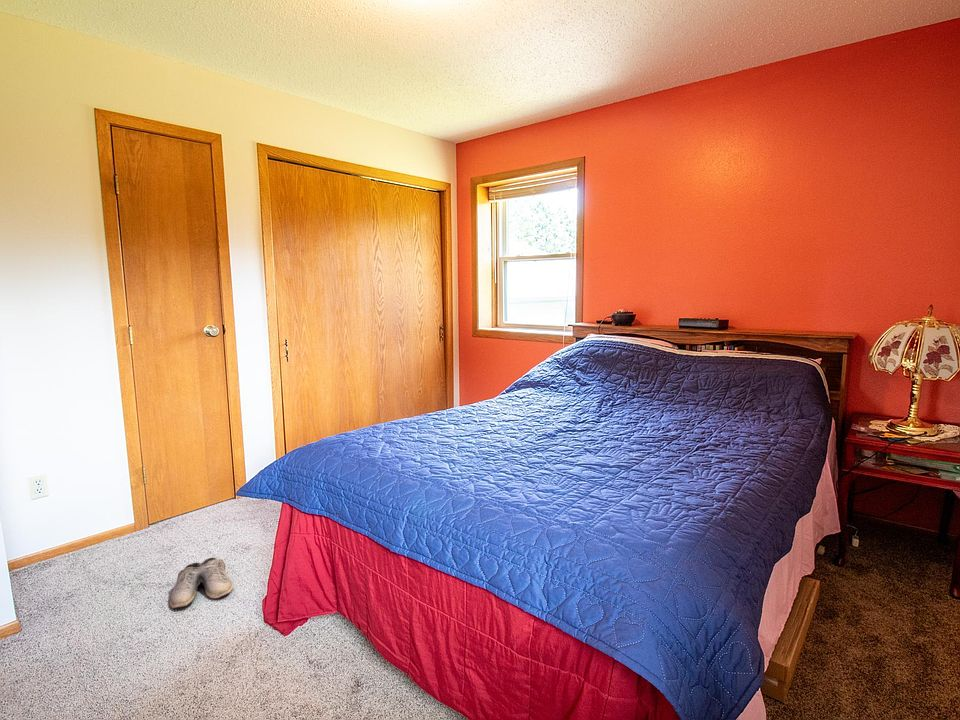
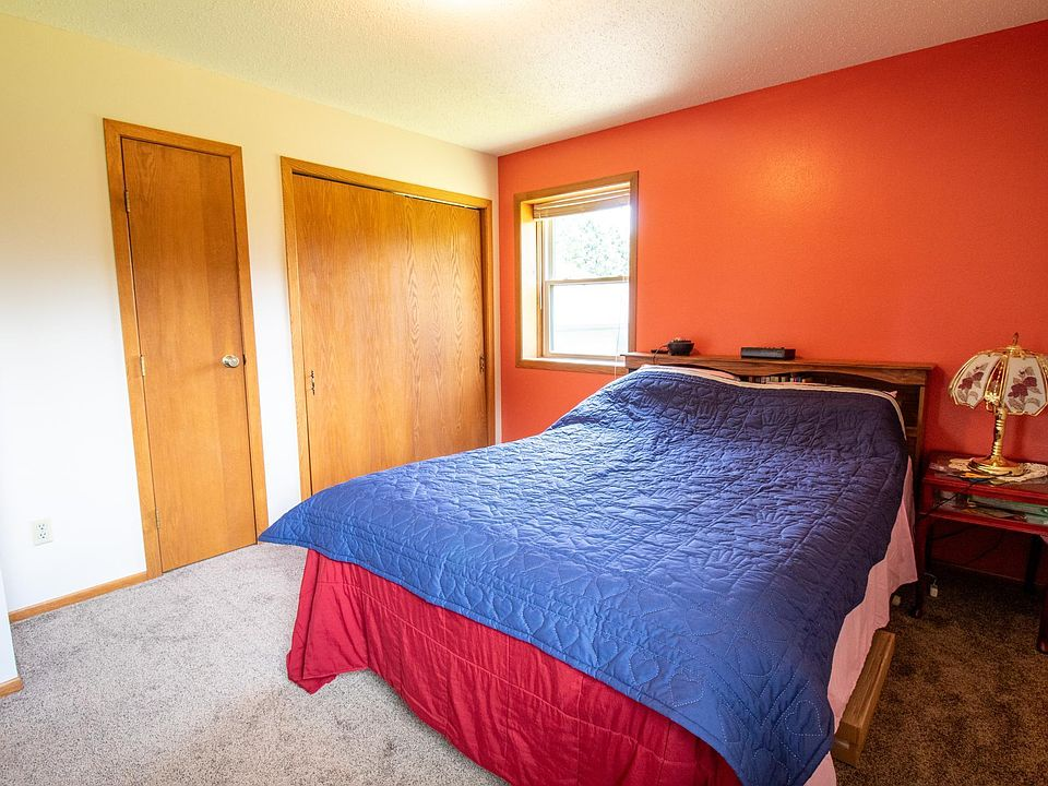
- shoe [169,557,235,609]
